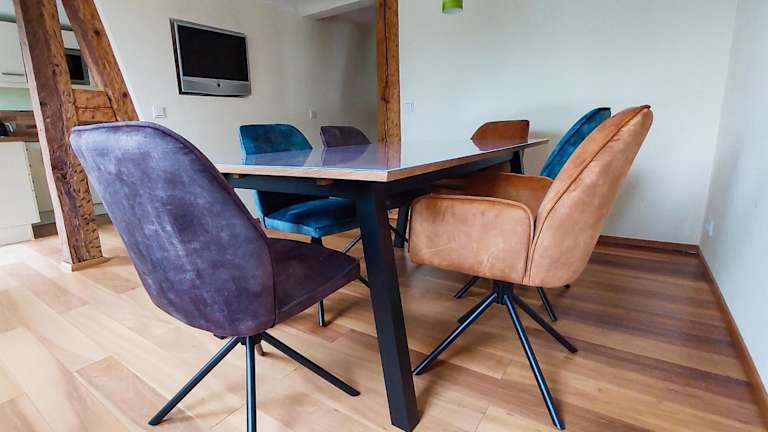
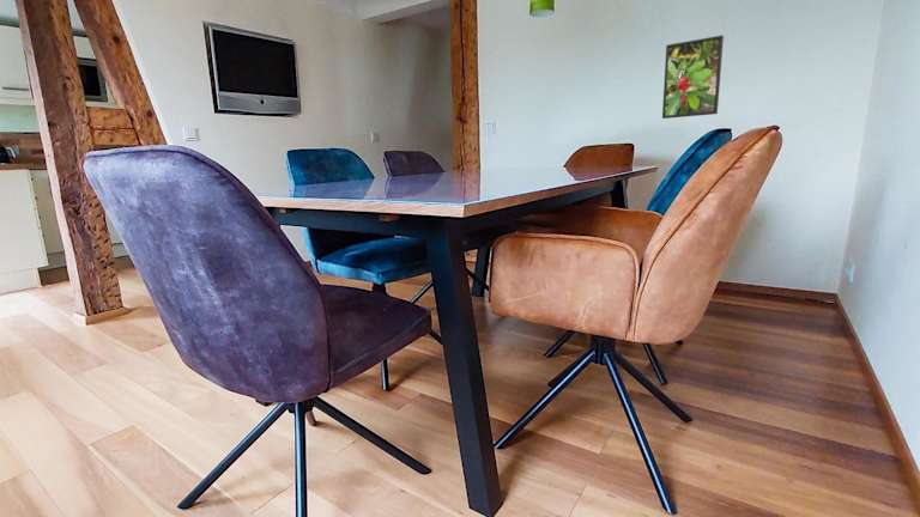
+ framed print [661,35,725,120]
